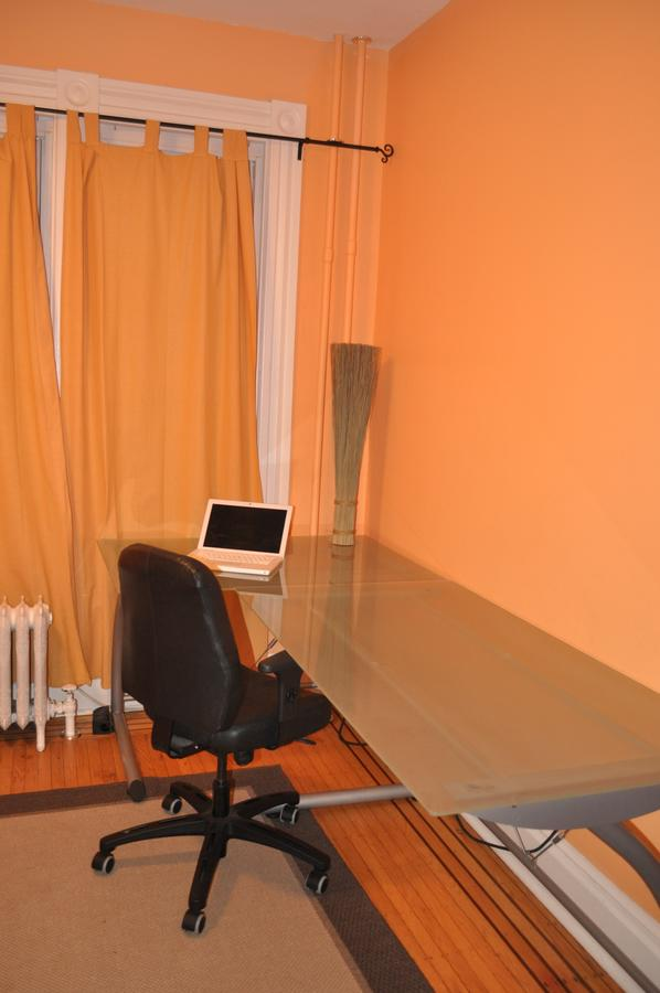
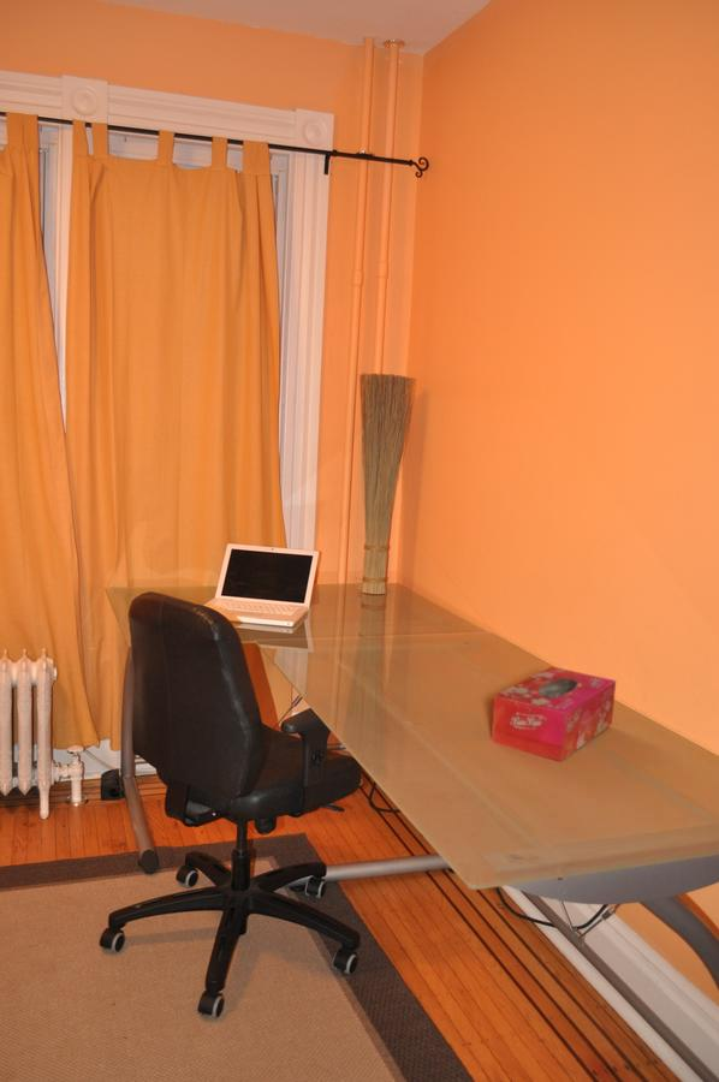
+ tissue box [491,665,617,762]
